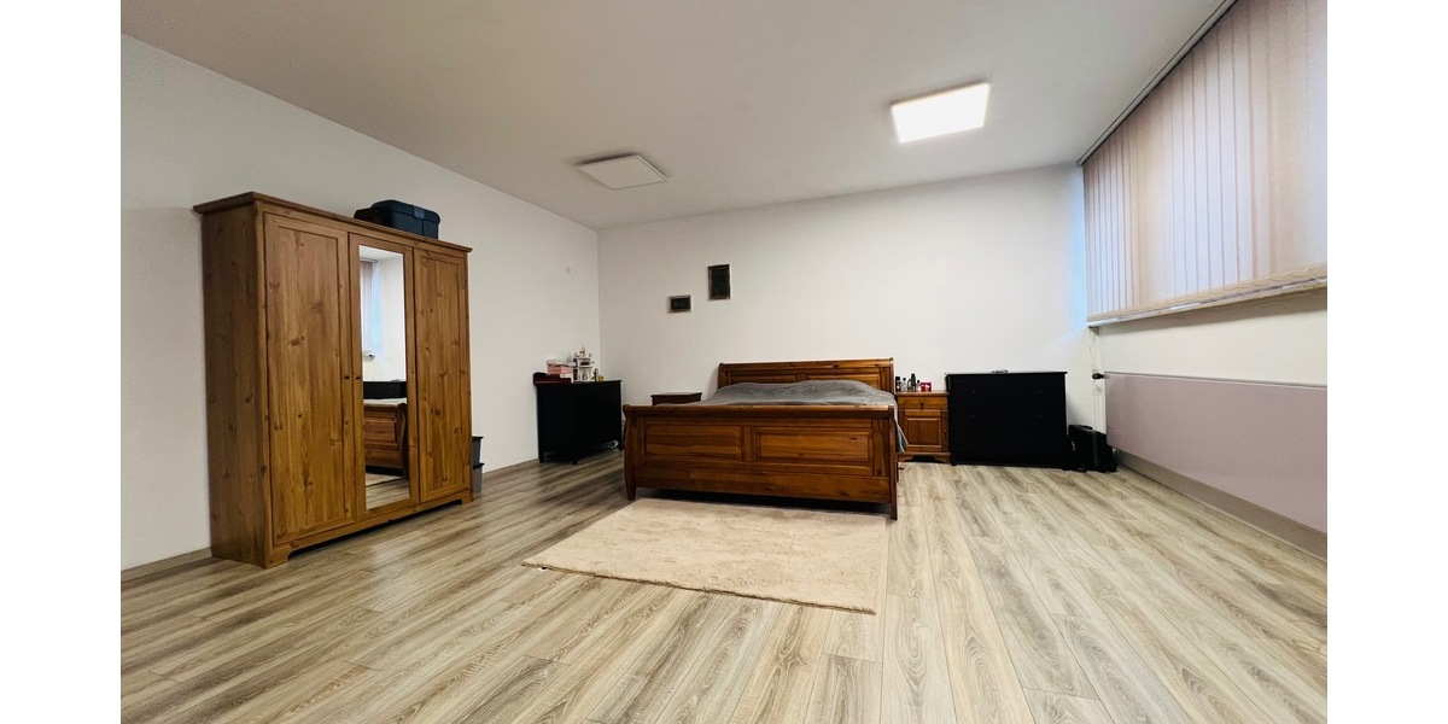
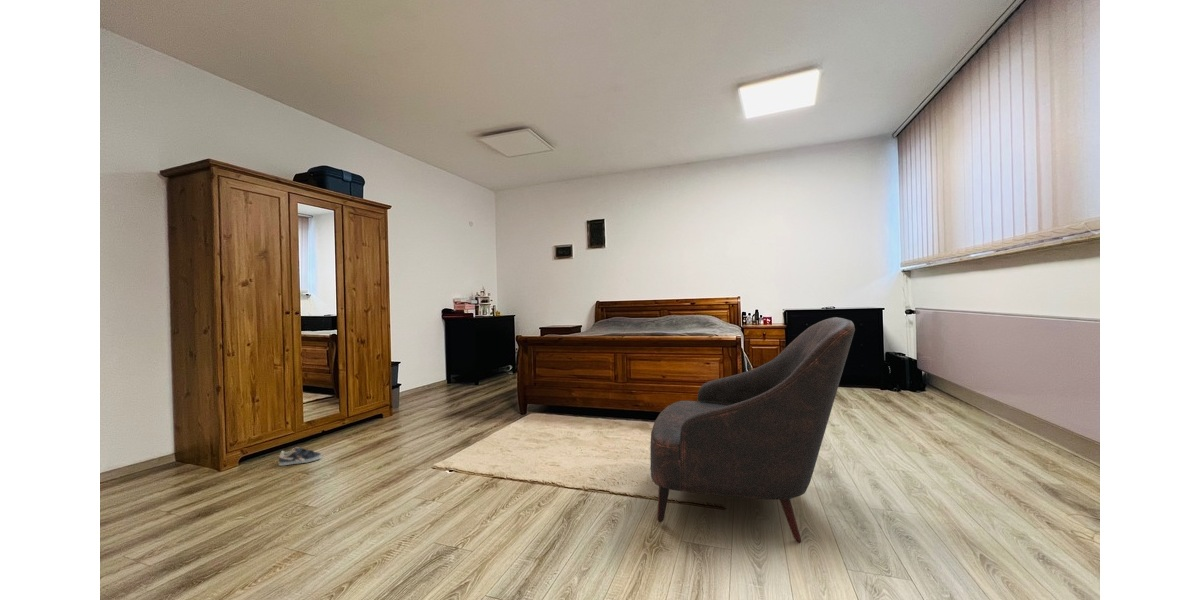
+ sneaker [278,446,323,467]
+ armchair [649,316,856,544]
